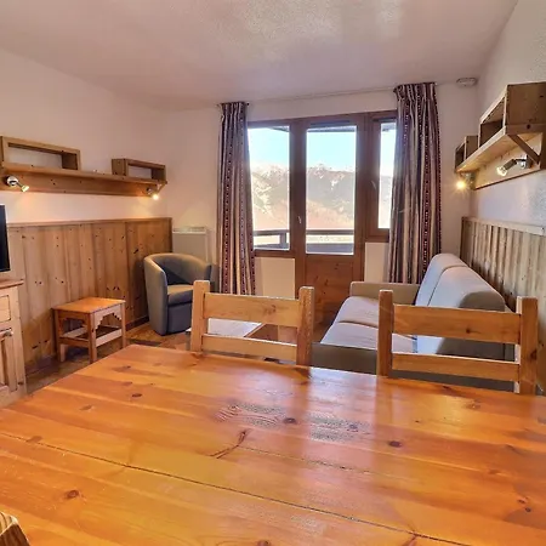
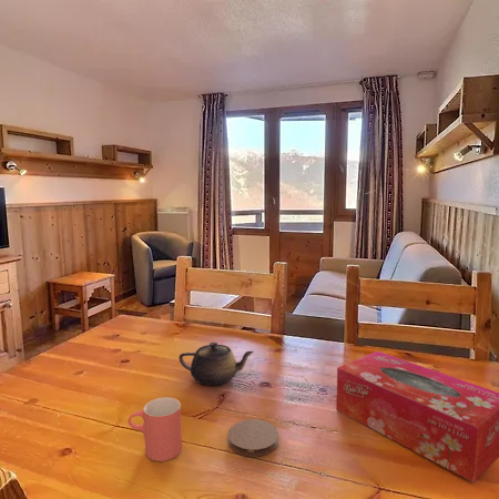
+ coaster [227,418,279,458]
+ teapot [177,342,255,387]
+ tissue box [335,350,499,483]
+ cup [128,396,183,462]
